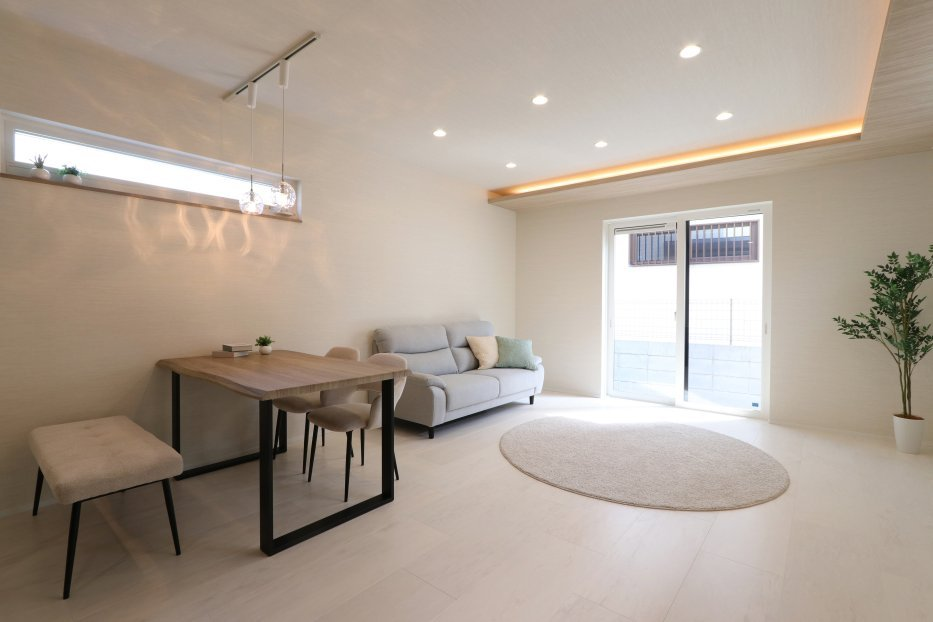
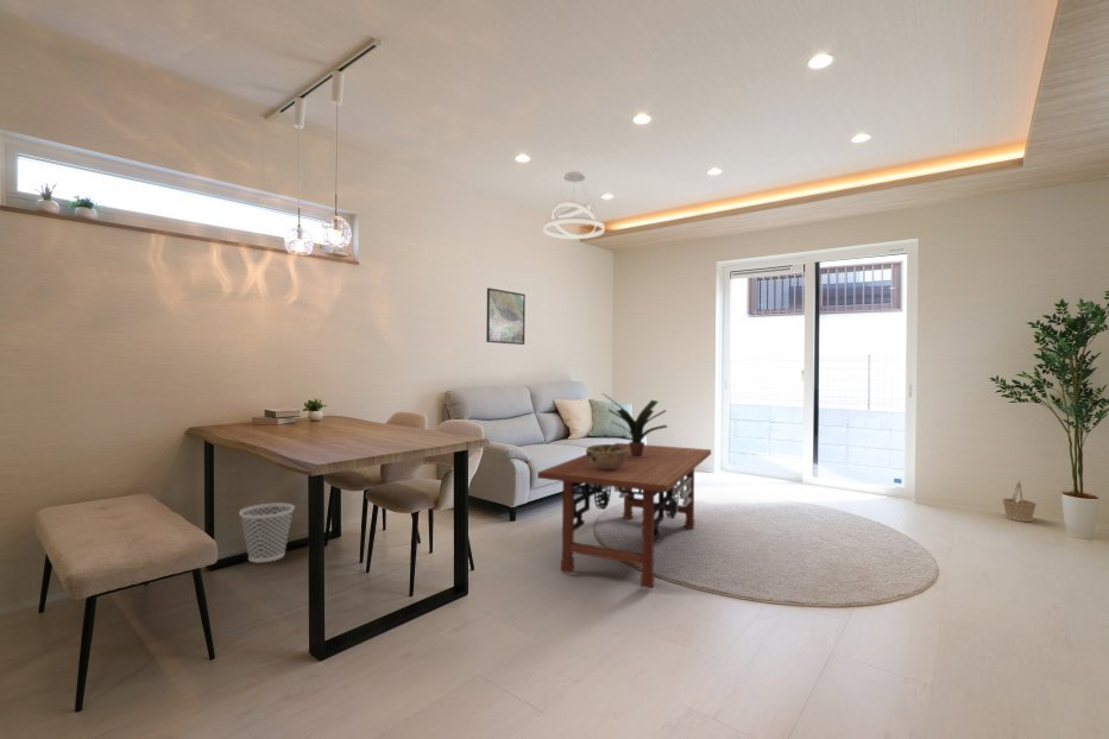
+ pendant light [542,170,606,240]
+ basket [1001,479,1038,523]
+ decorative bowl [585,443,628,469]
+ wastebasket [238,501,296,563]
+ potted plant [600,392,669,457]
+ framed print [485,286,527,346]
+ coffee table [536,442,712,589]
